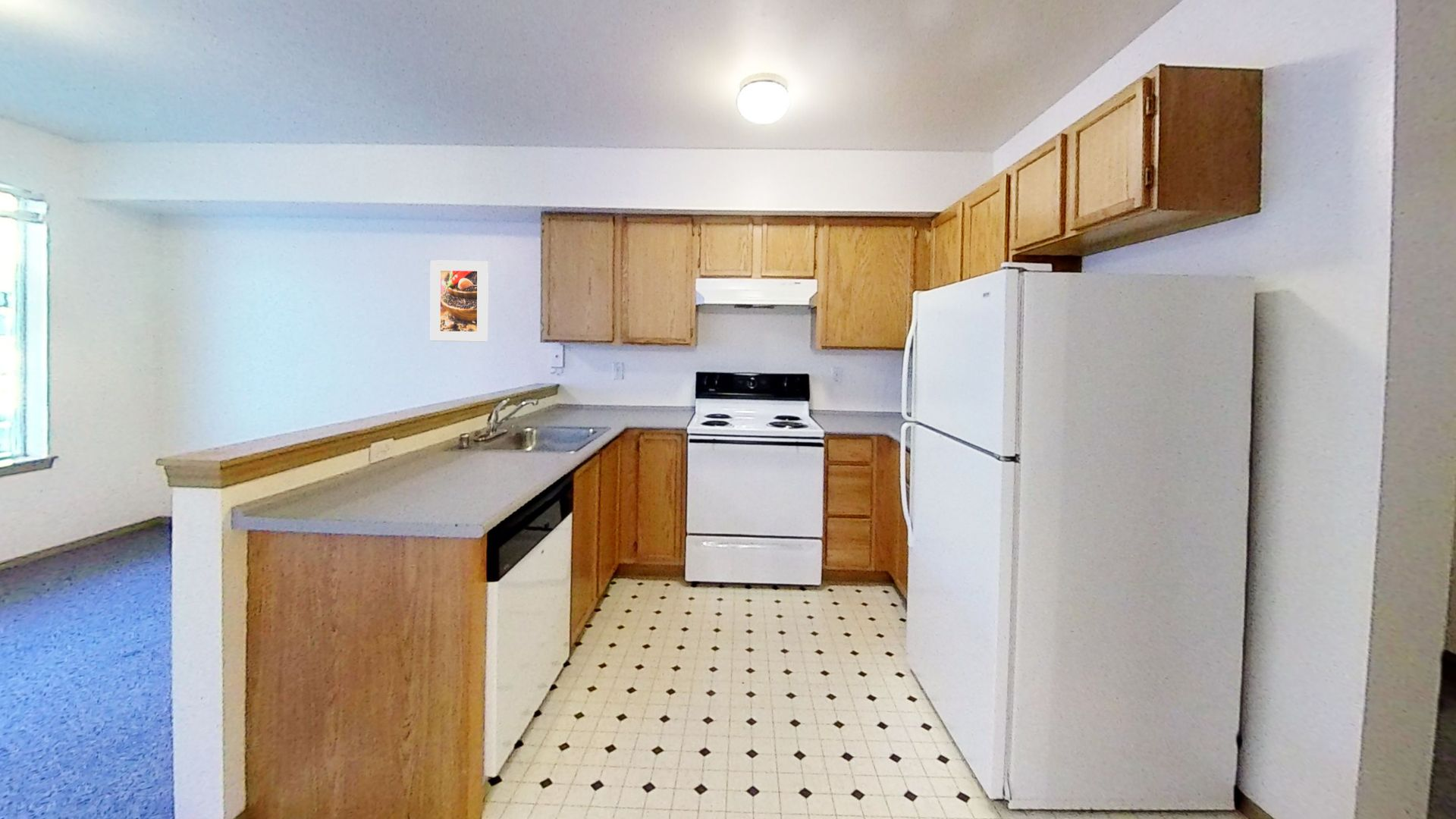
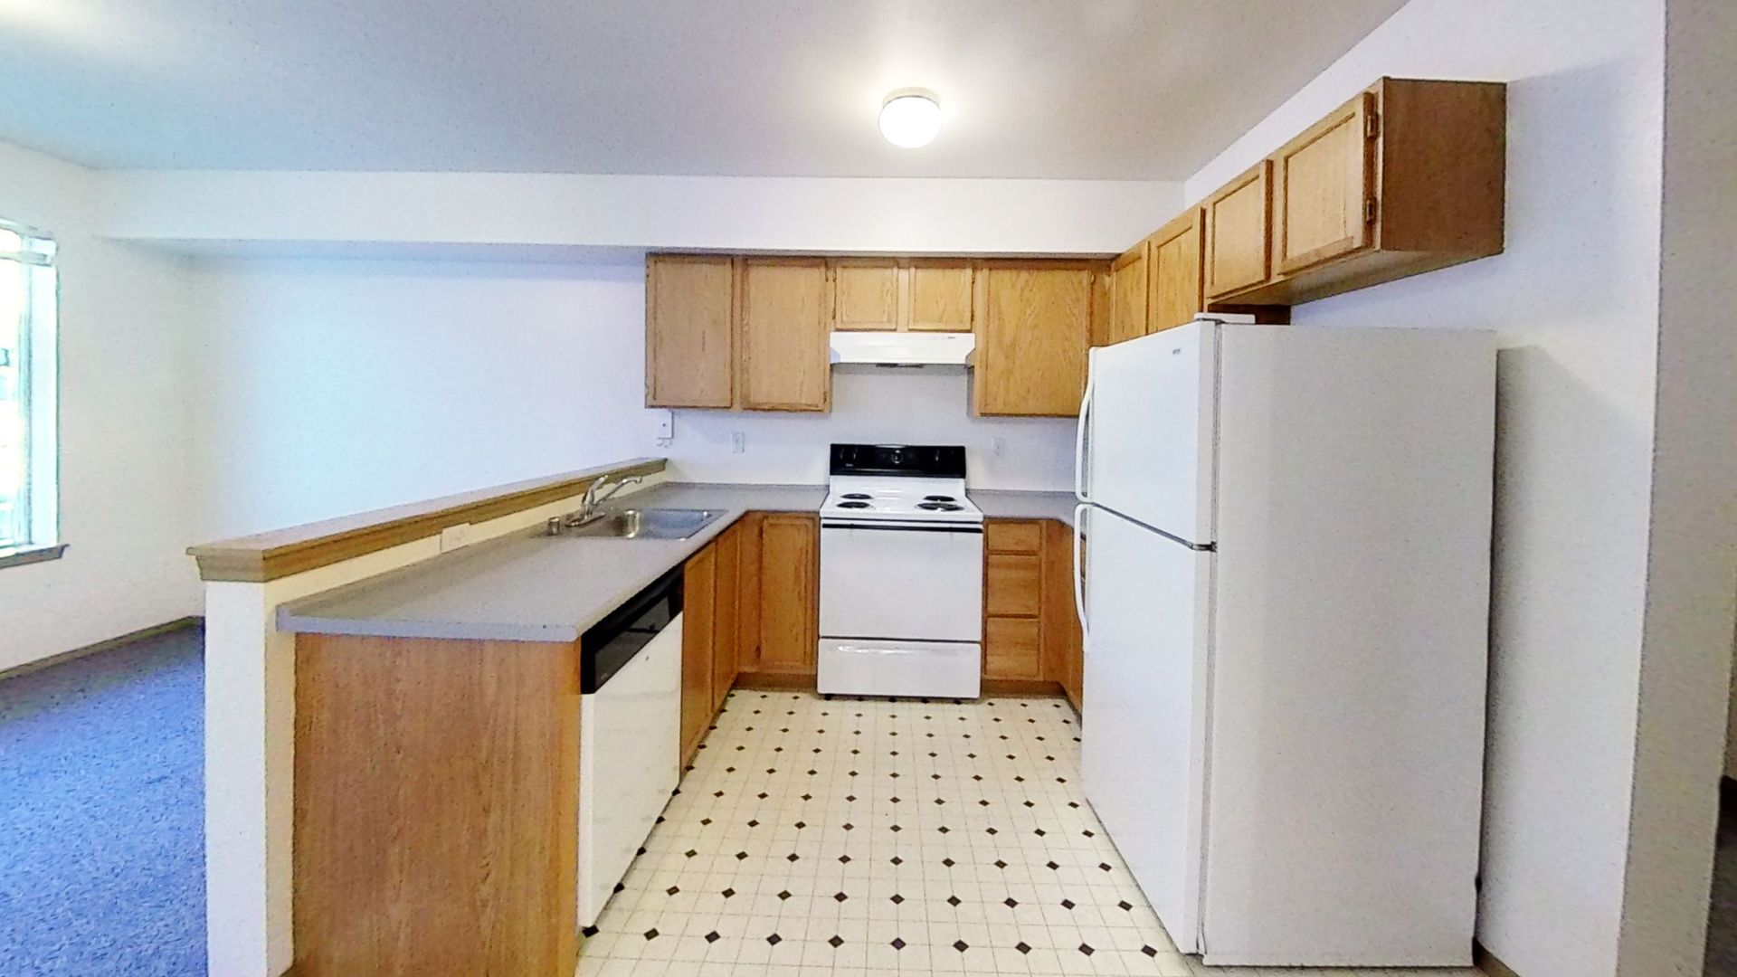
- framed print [430,259,489,343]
